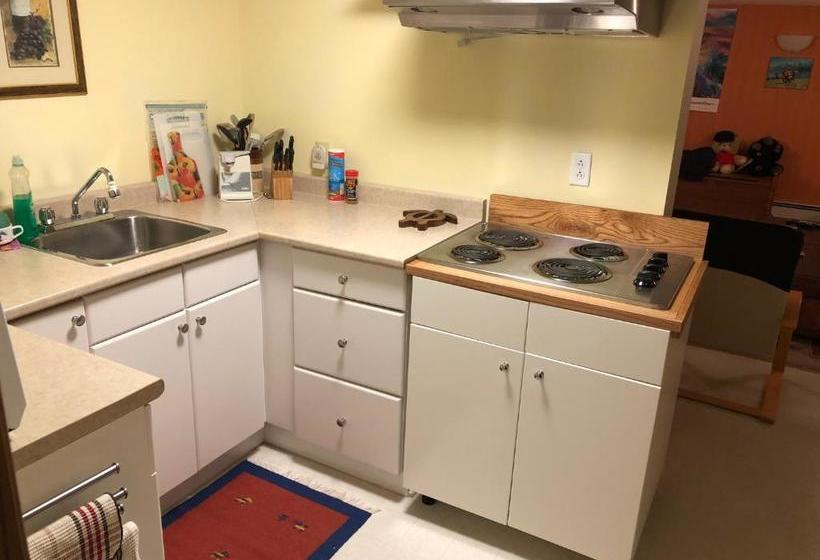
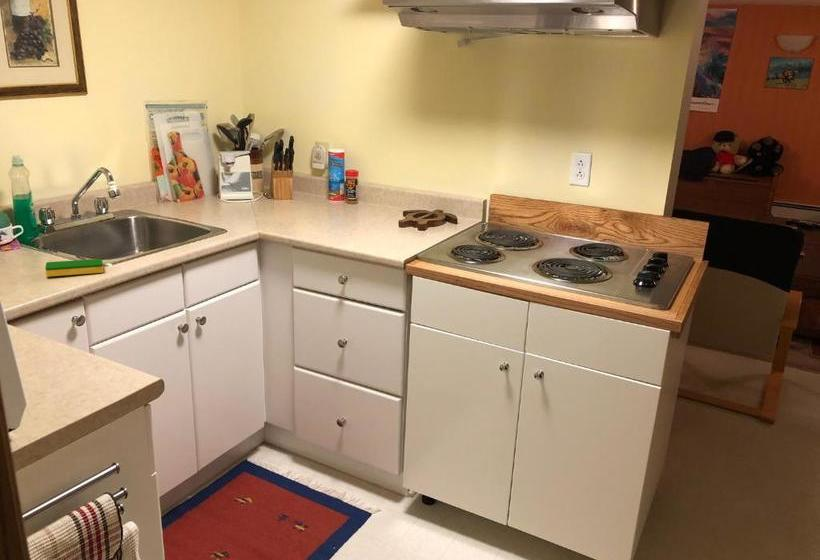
+ dish sponge [44,258,104,278]
